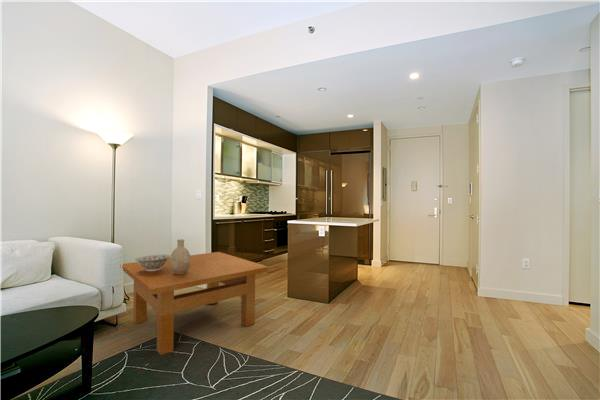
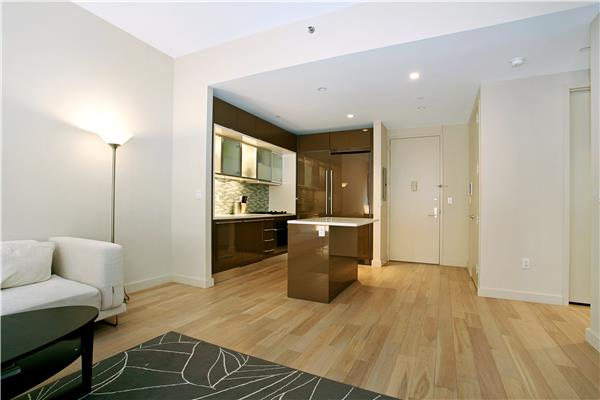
- decorative vase [170,238,191,274]
- table [121,251,270,356]
- decorative bowl [134,254,171,271]
